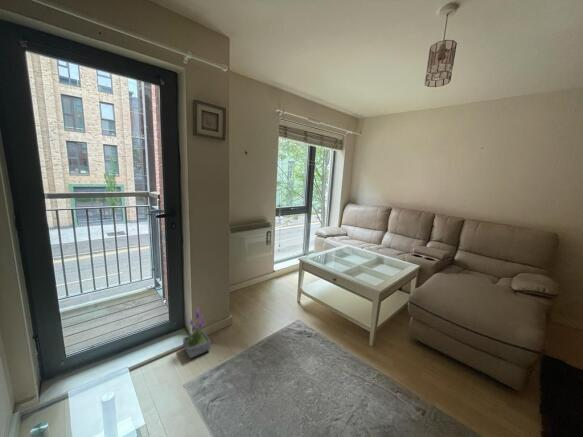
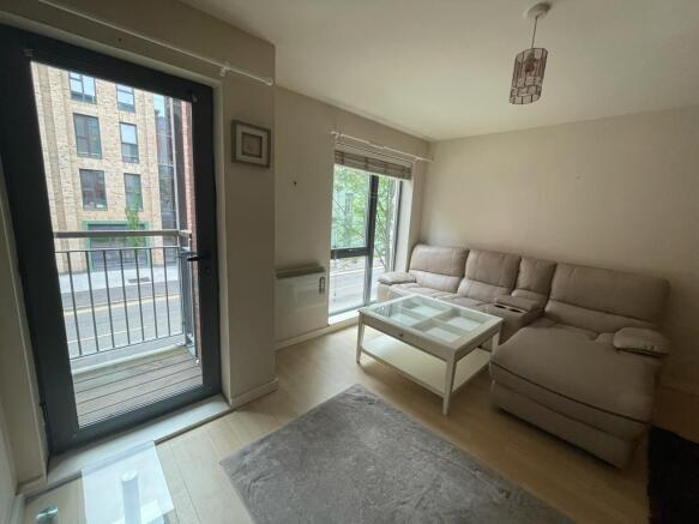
- potted plant [182,307,212,359]
